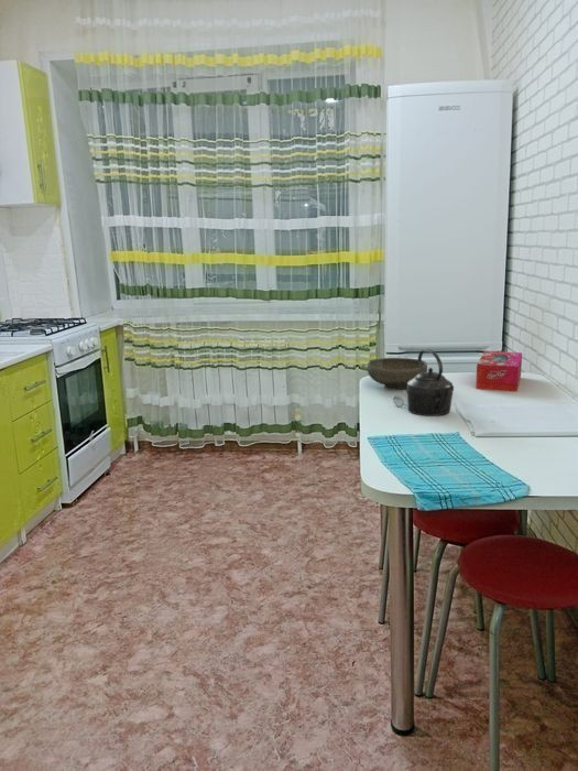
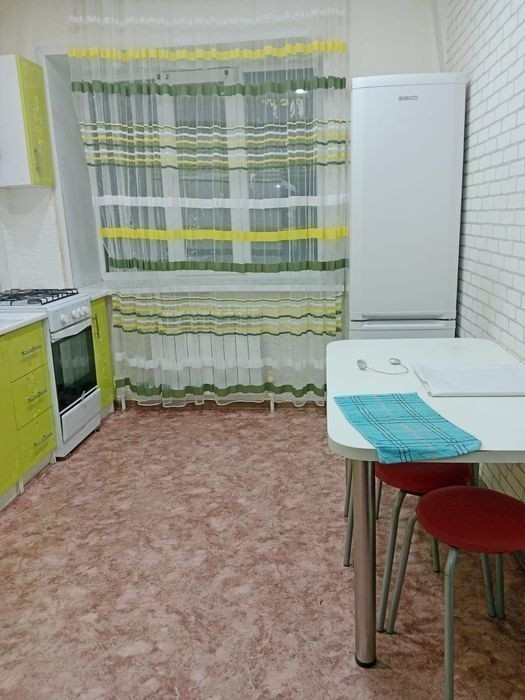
- tissue box [475,350,523,393]
- bowl [367,357,428,391]
- kettle [406,348,455,417]
